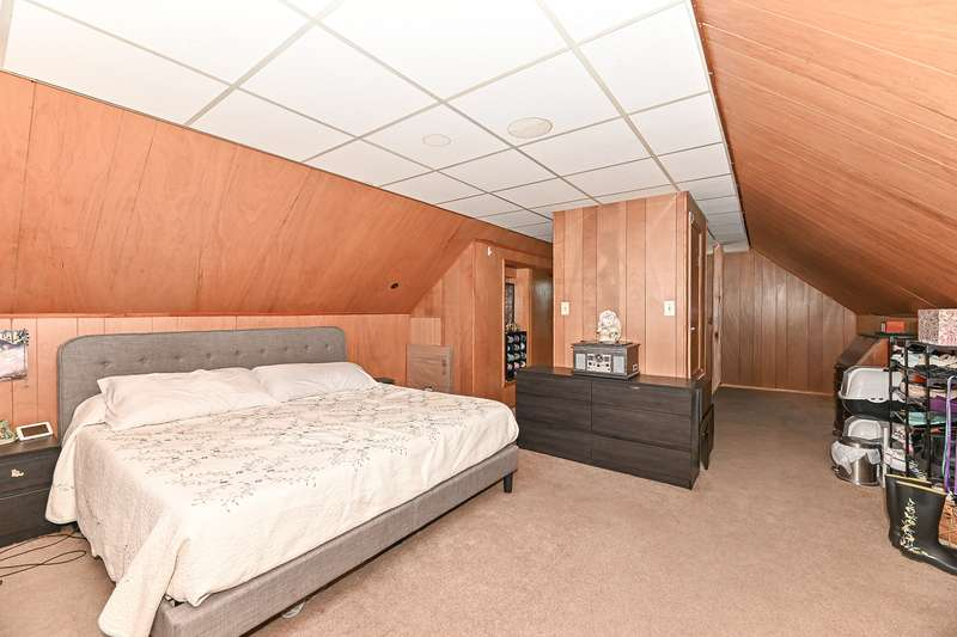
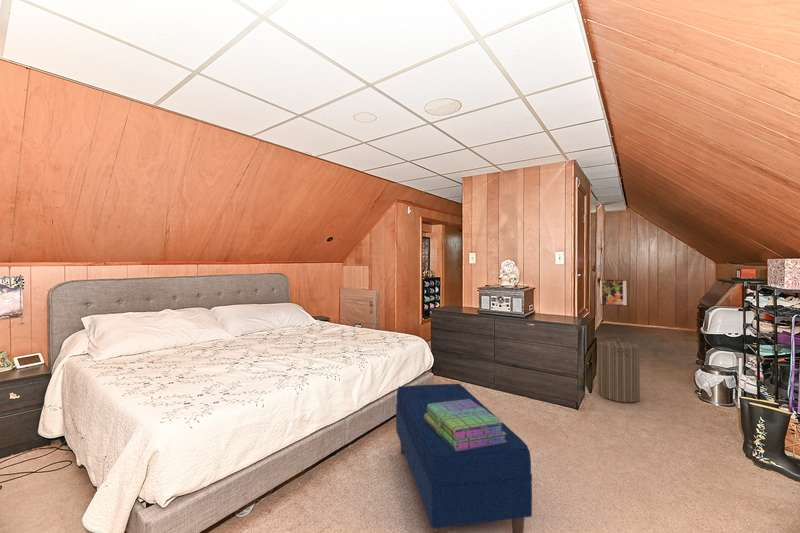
+ bench [395,383,533,533]
+ stack of books [424,399,507,451]
+ laundry hamper [597,335,641,404]
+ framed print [599,279,629,307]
